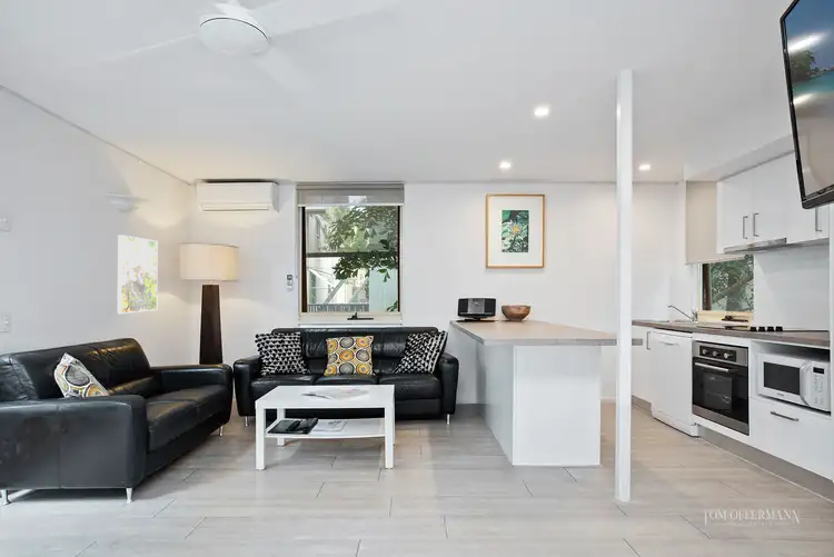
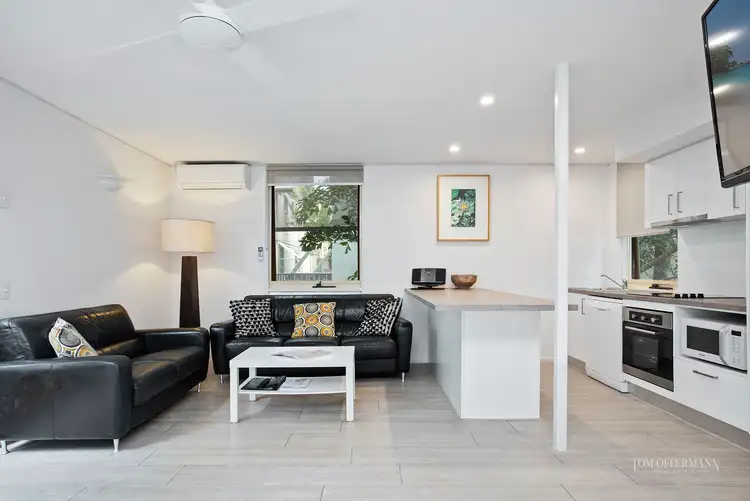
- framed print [116,233,159,315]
